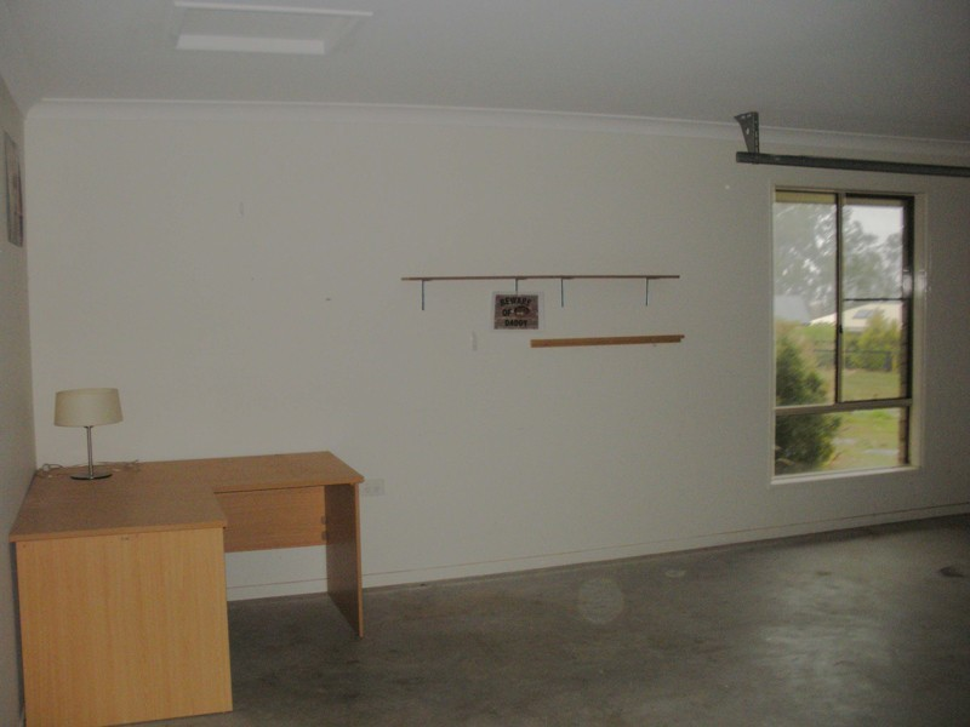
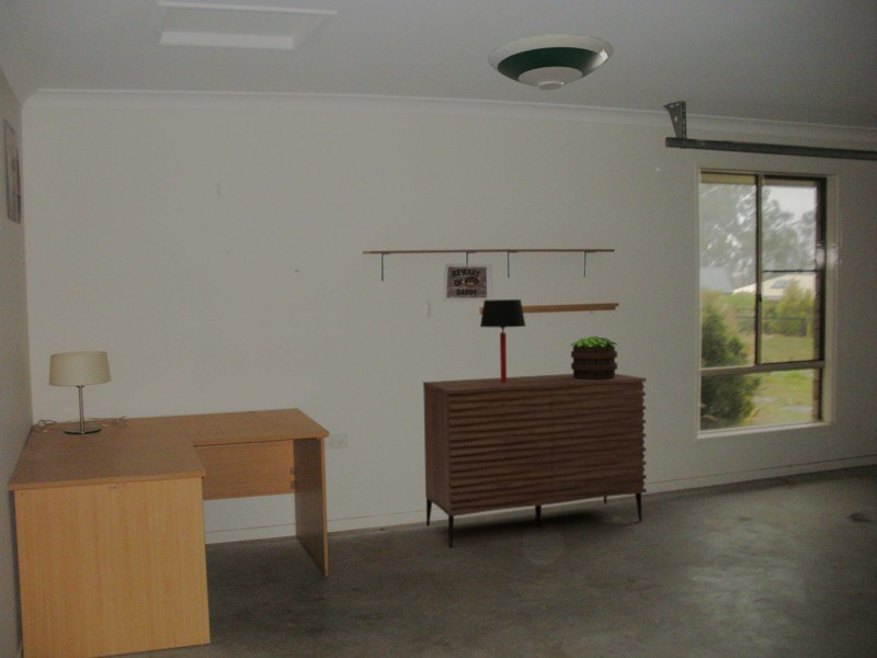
+ sideboard [422,373,648,548]
+ potted plant [569,336,618,381]
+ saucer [487,33,614,91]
+ table lamp [479,298,526,383]
